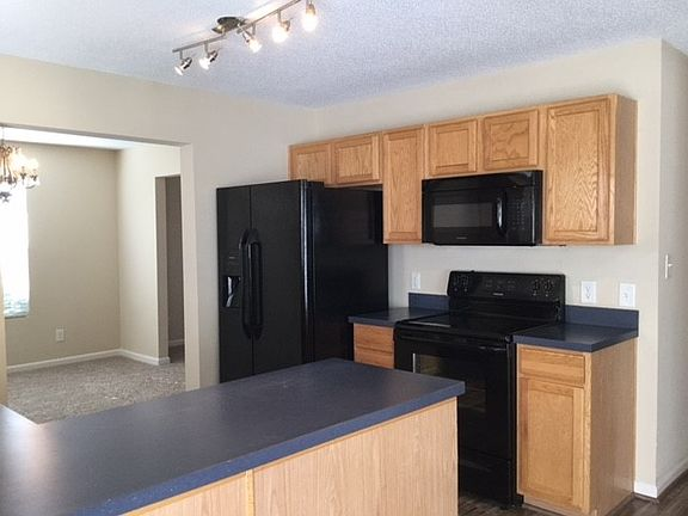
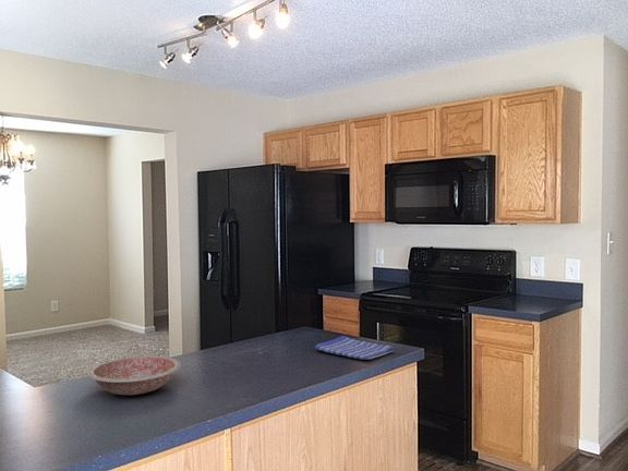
+ bowl [86,355,182,396]
+ dish towel [314,335,395,361]
